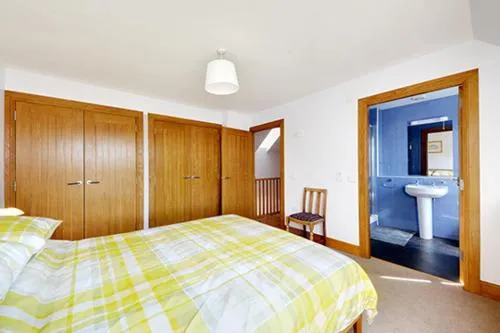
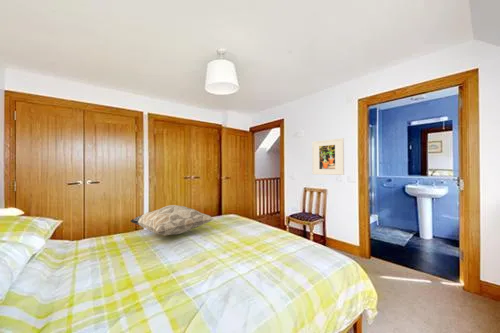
+ decorative pillow [130,204,215,237]
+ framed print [311,137,345,176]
